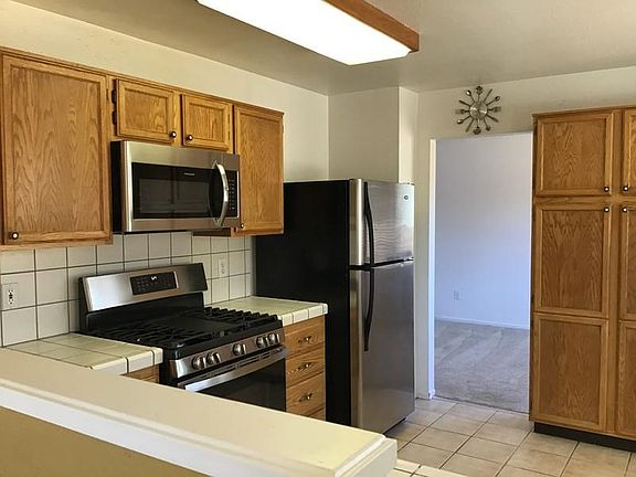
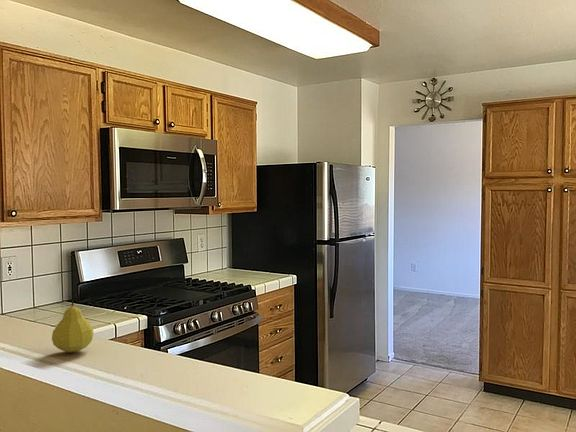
+ fruit [51,299,95,353]
